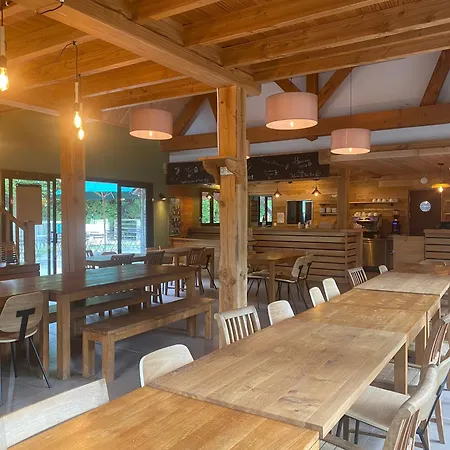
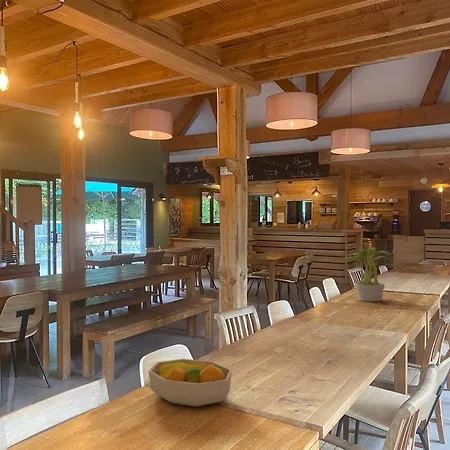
+ potted plant [337,247,403,302]
+ fruit bowl [147,358,233,408]
